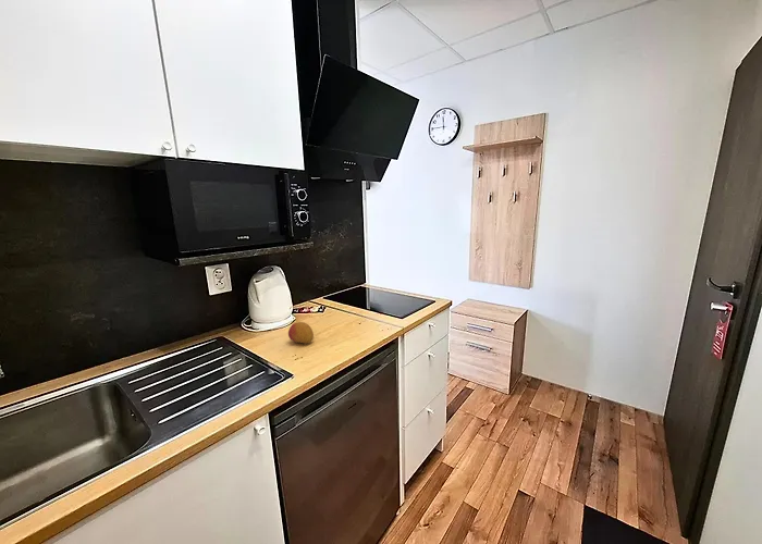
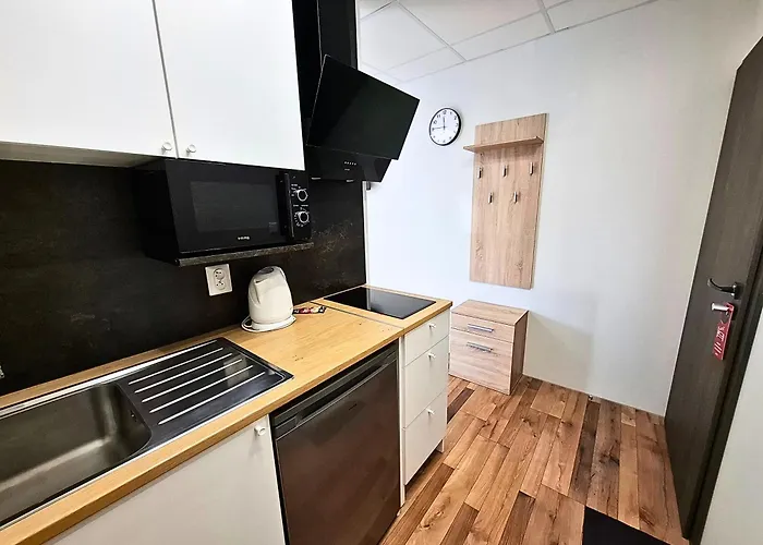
- fruit [287,321,315,345]
